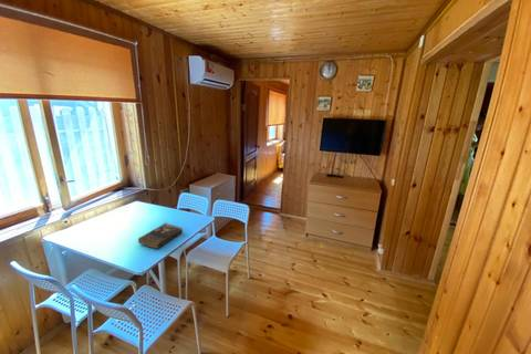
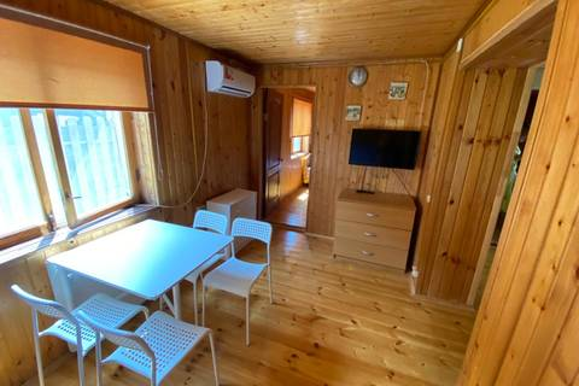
- book [137,221,184,250]
